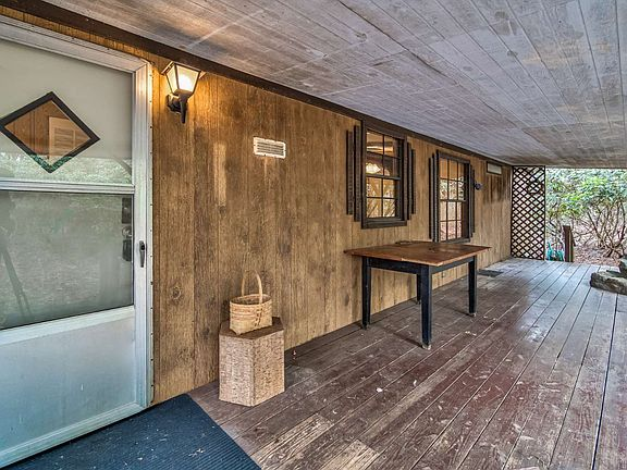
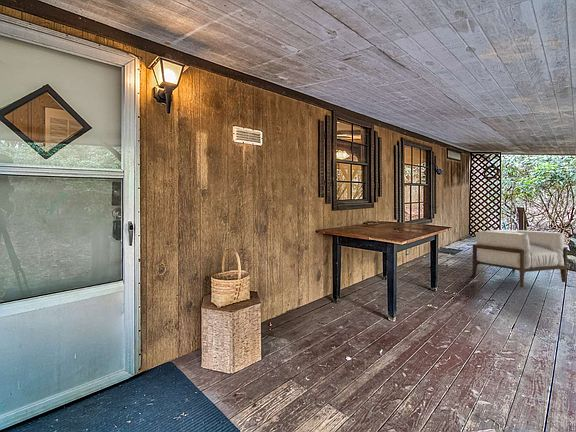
+ armchair [471,229,568,288]
